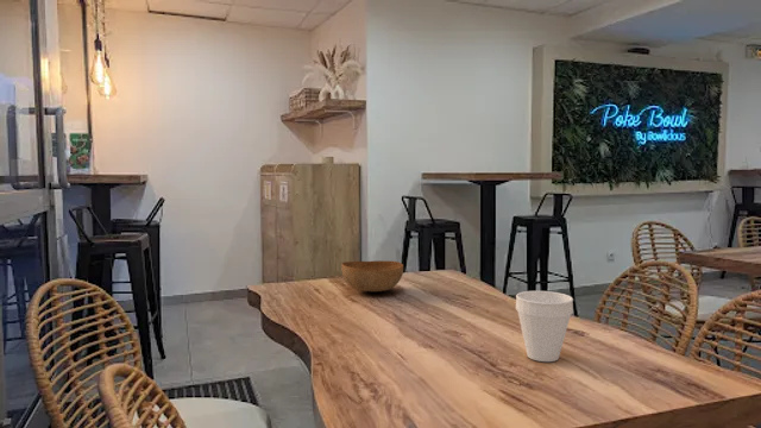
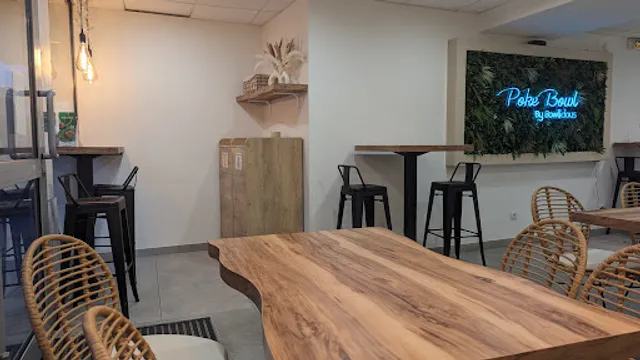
- bowl [340,259,404,292]
- cup [515,290,574,363]
